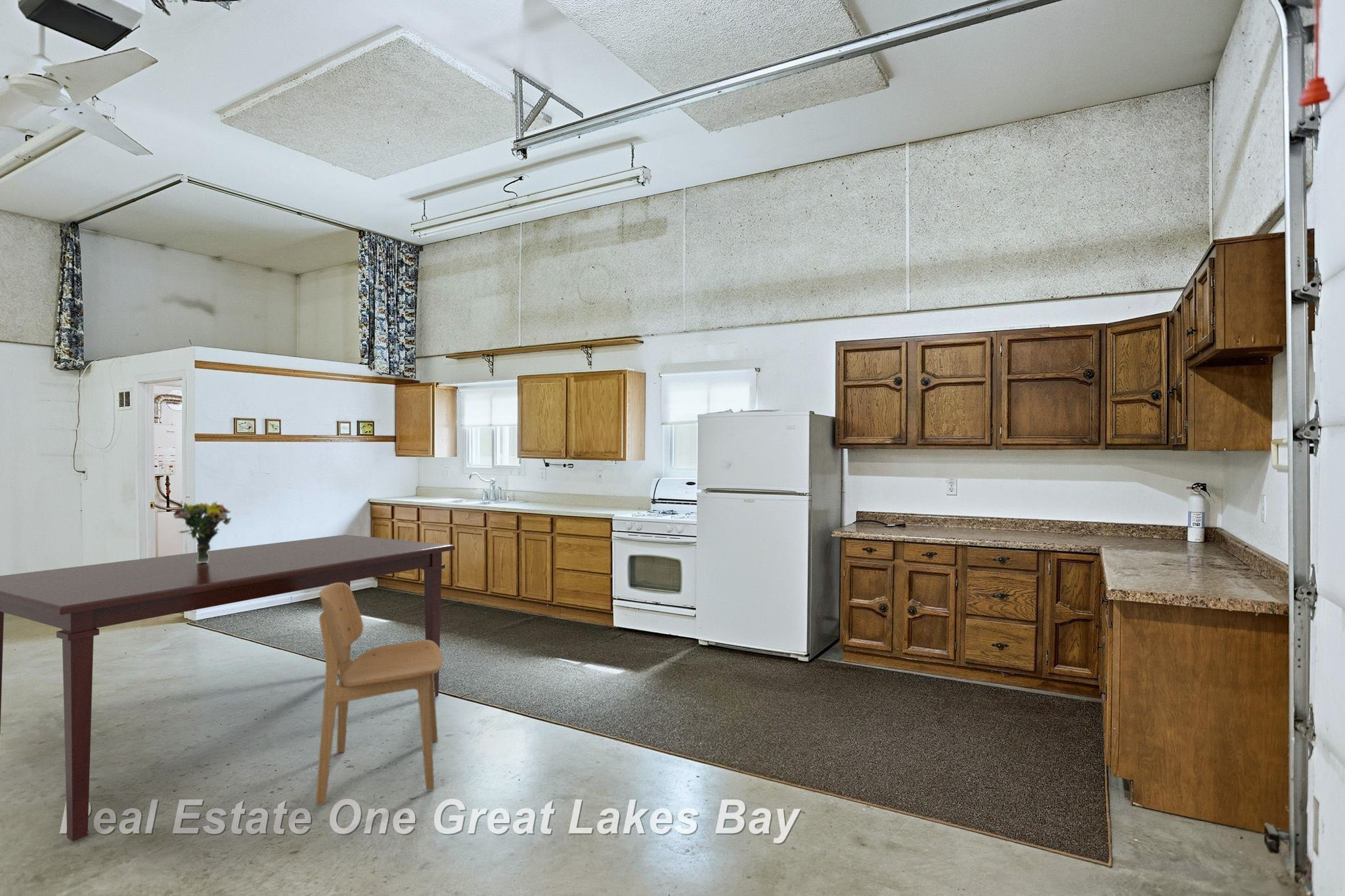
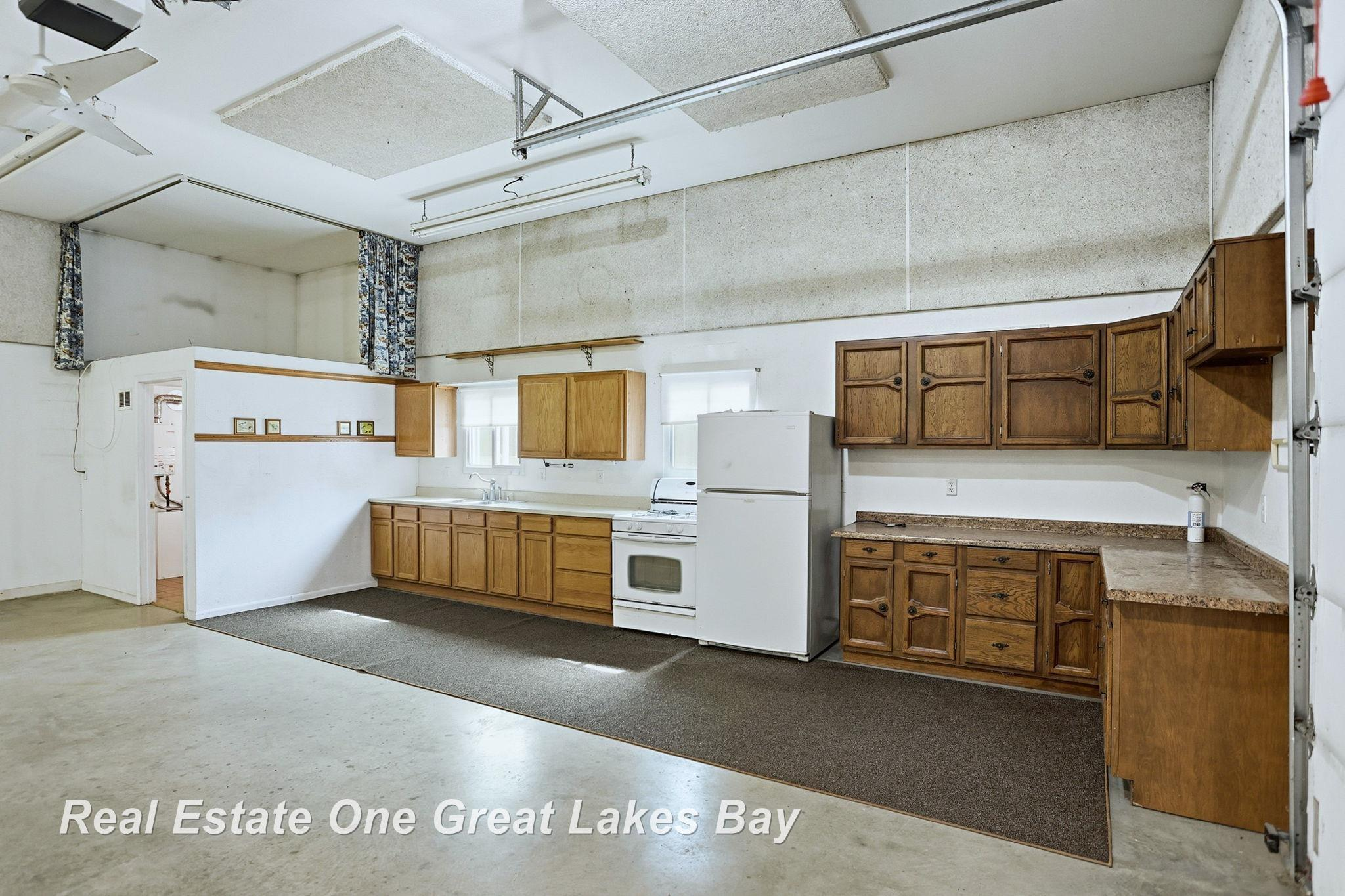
- bouquet [173,501,232,563]
- dining table [0,534,456,842]
- dining chair [315,583,443,805]
